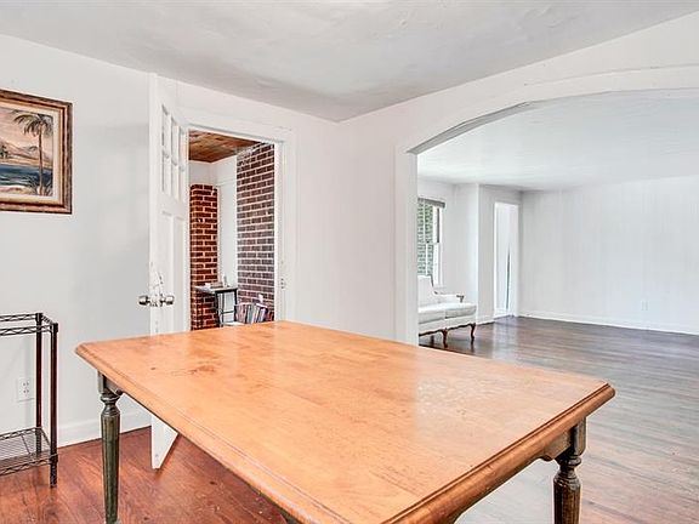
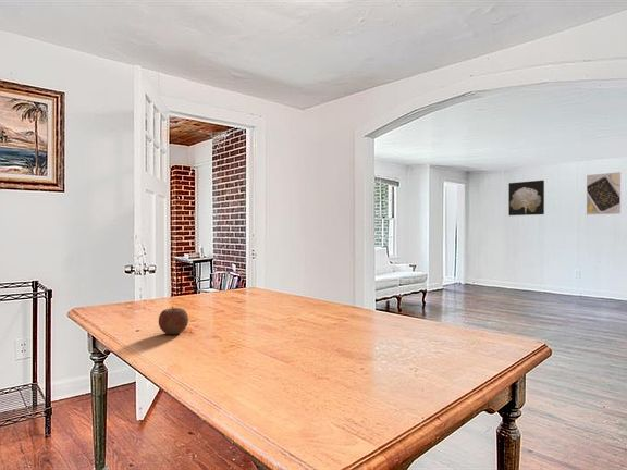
+ apple [158,306,189,335]
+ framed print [586,171,622,215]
+ wall art [507,180,545,217]
